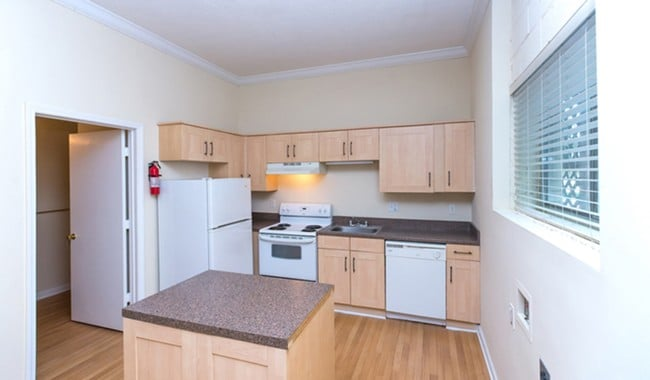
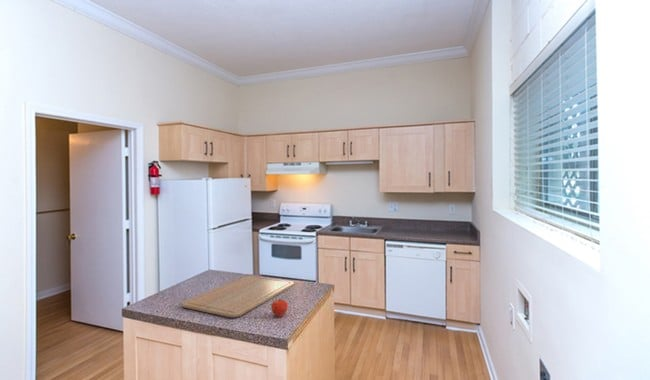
+ fruit [270,297,288,318]
+ chopping board [181,275,295,318]
